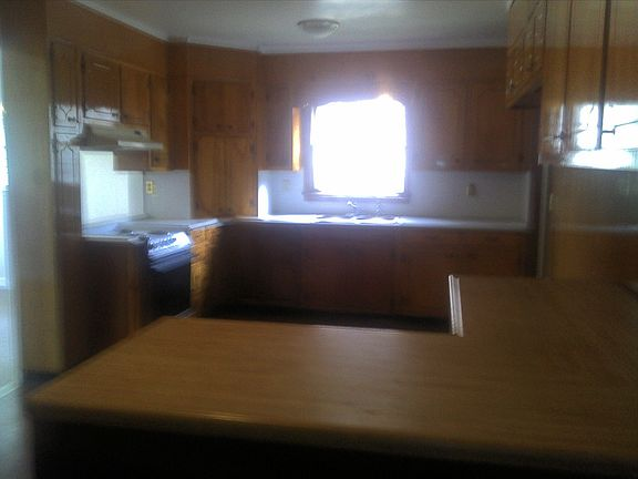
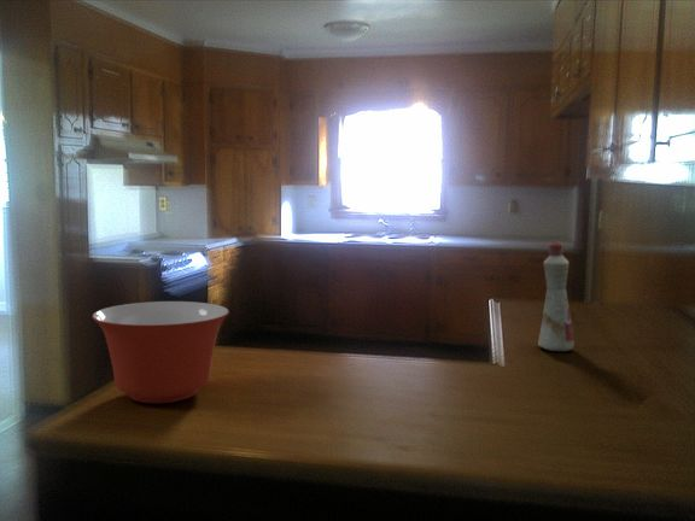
+ bottle [537,240,576,352]
+ mixing bowl [90,300,230,404]
